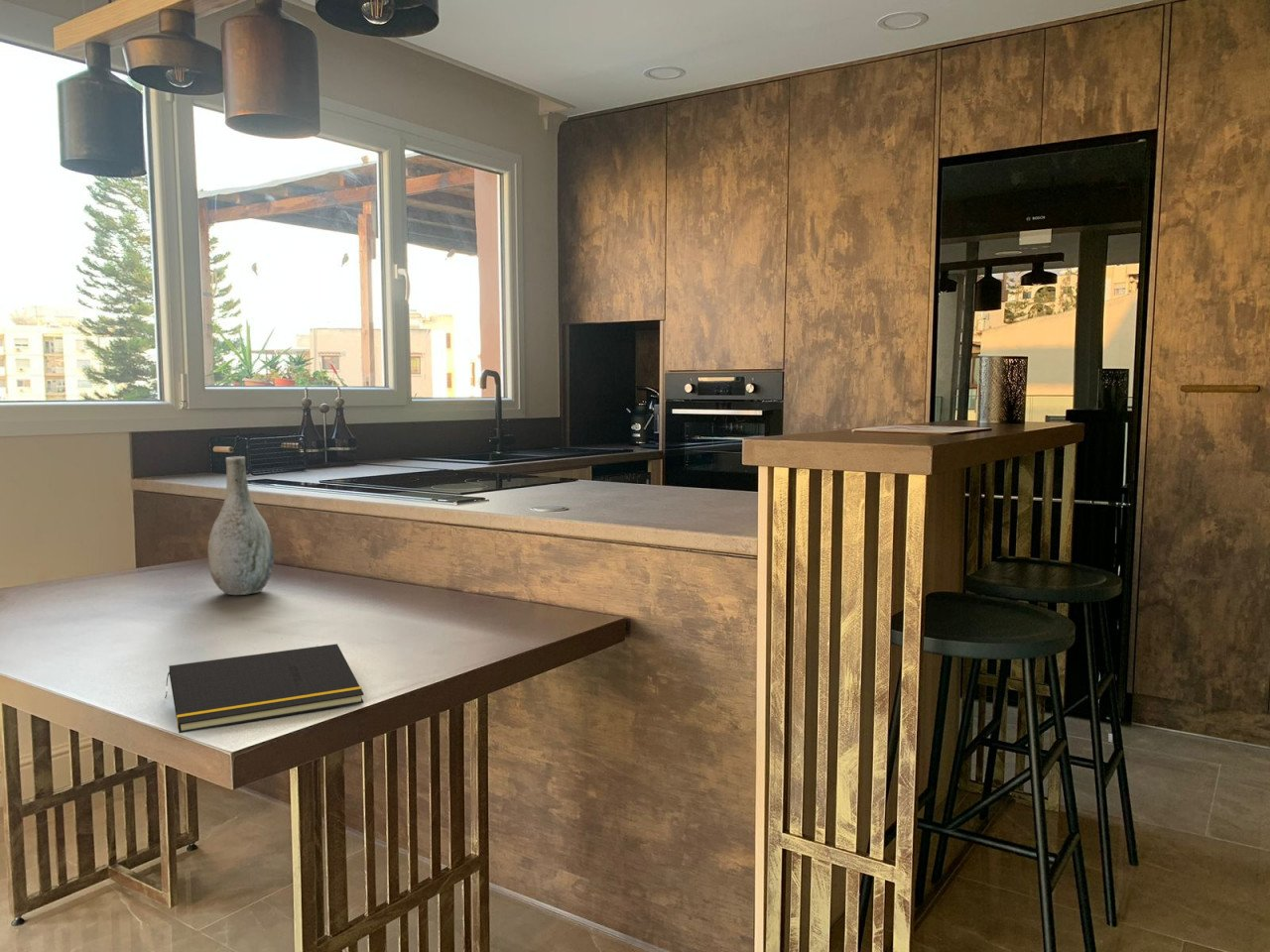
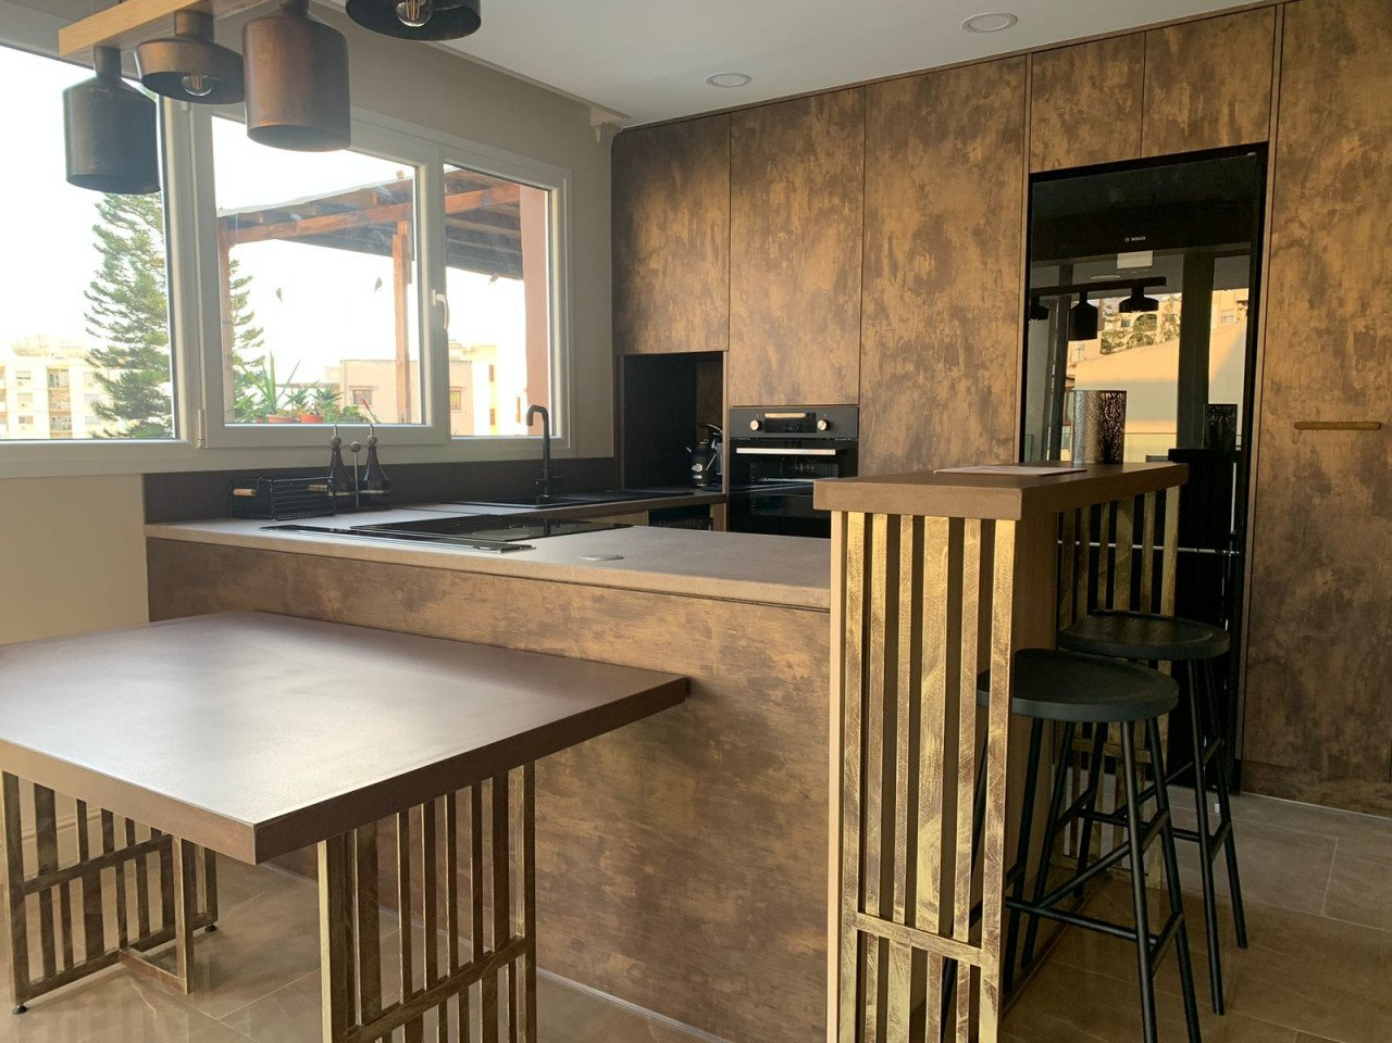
- vase [207,455,275,596]
- notepad [164,643,365,734]
